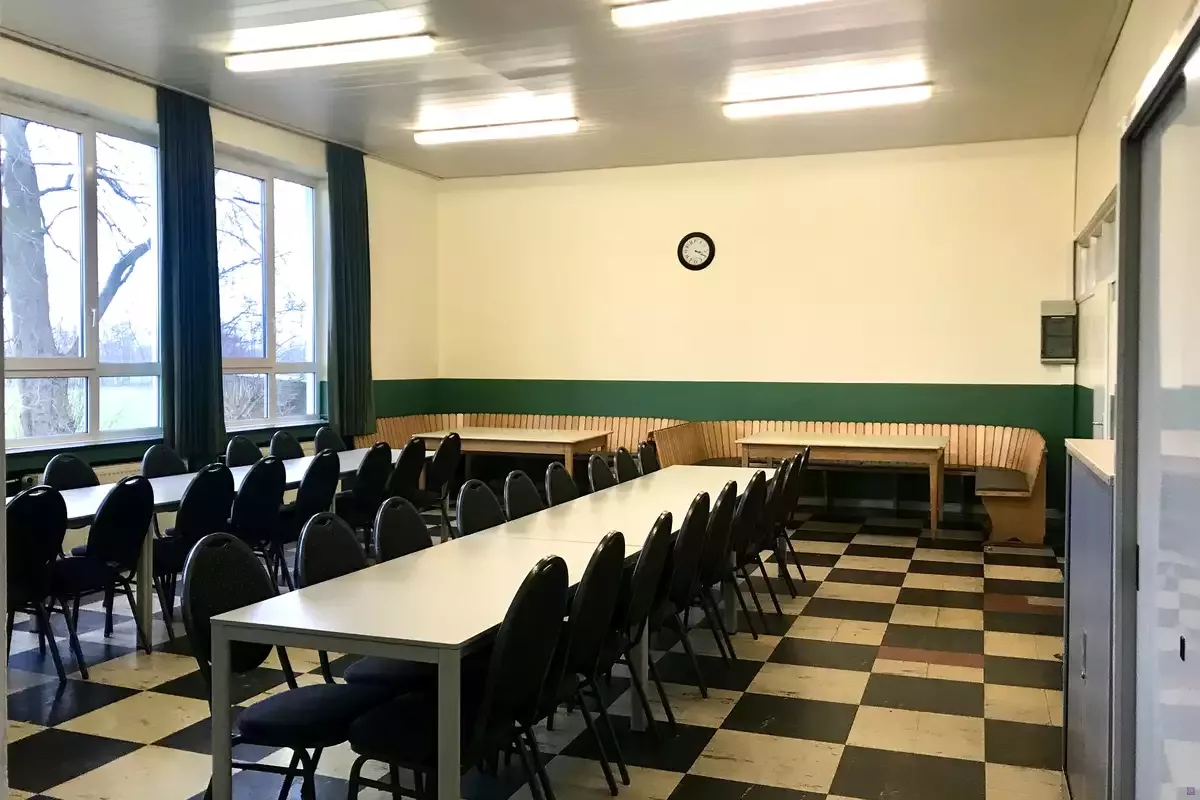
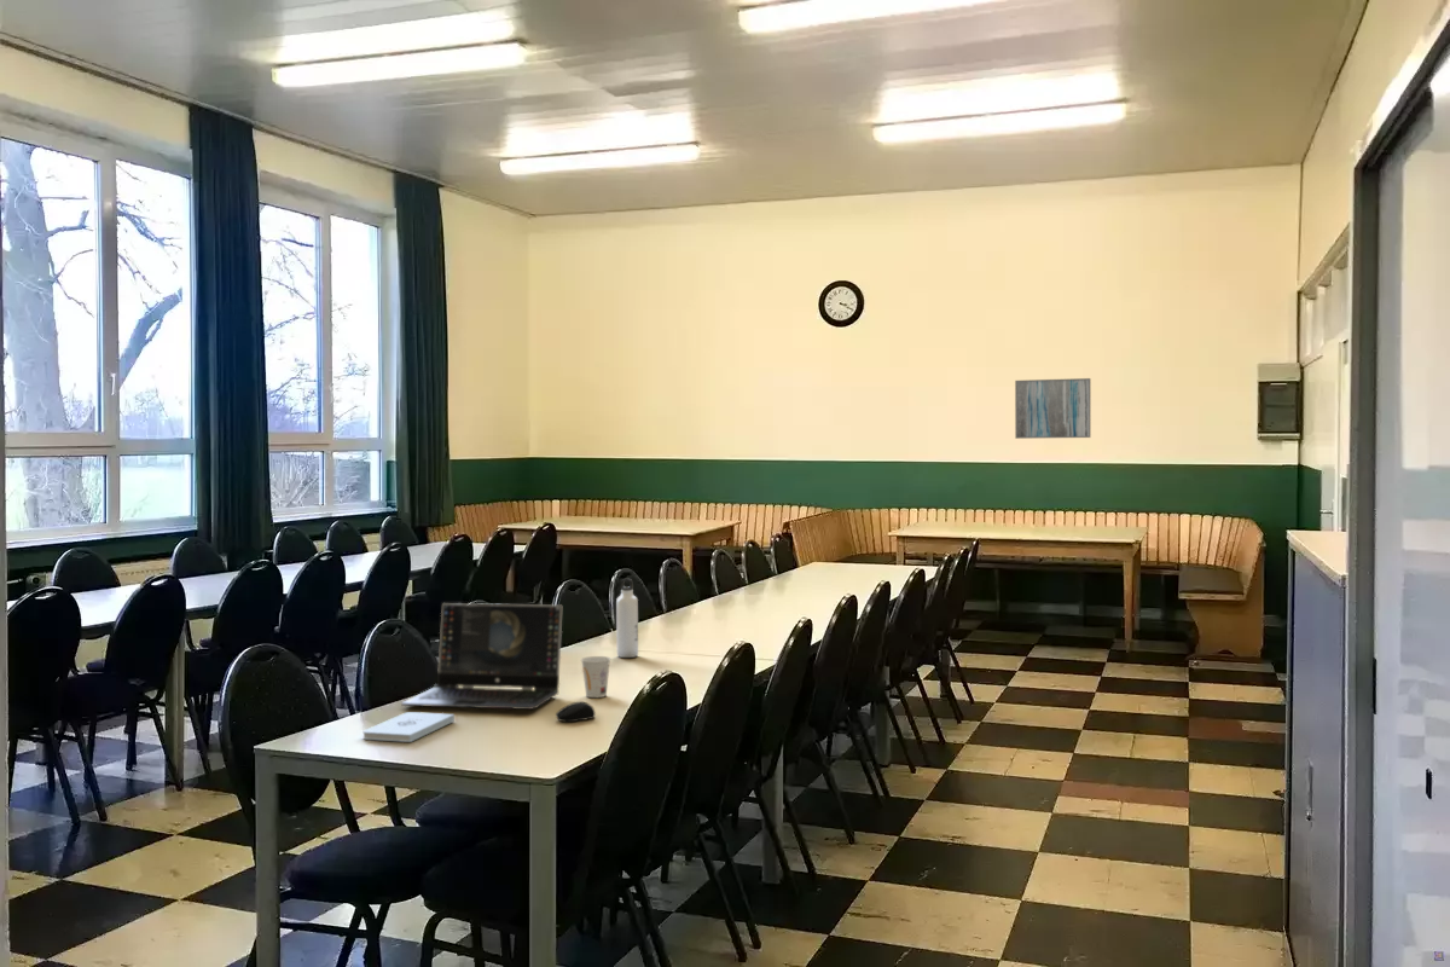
+ laptop computer [400,602,563,711]
+ notepad [361,711,456,743]
+ computer mouse [555,701,597,723]
+ wall art [1014,377,1091,440]
+ water bottle [615,578,639,659]
+ cup [580,655,611,699]
